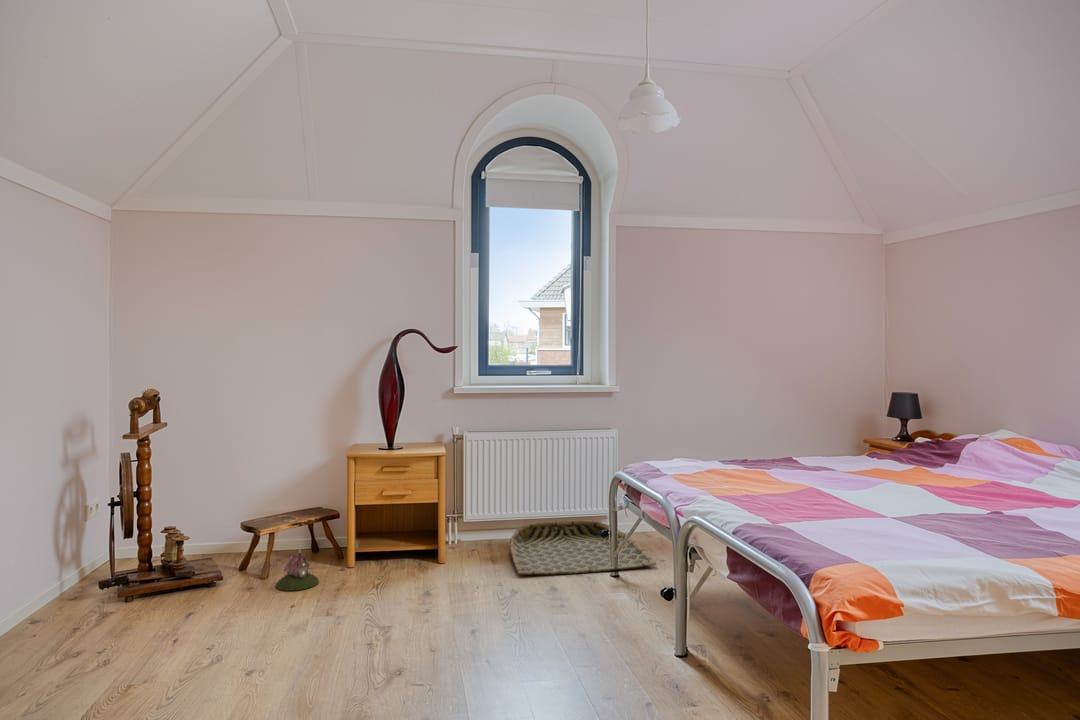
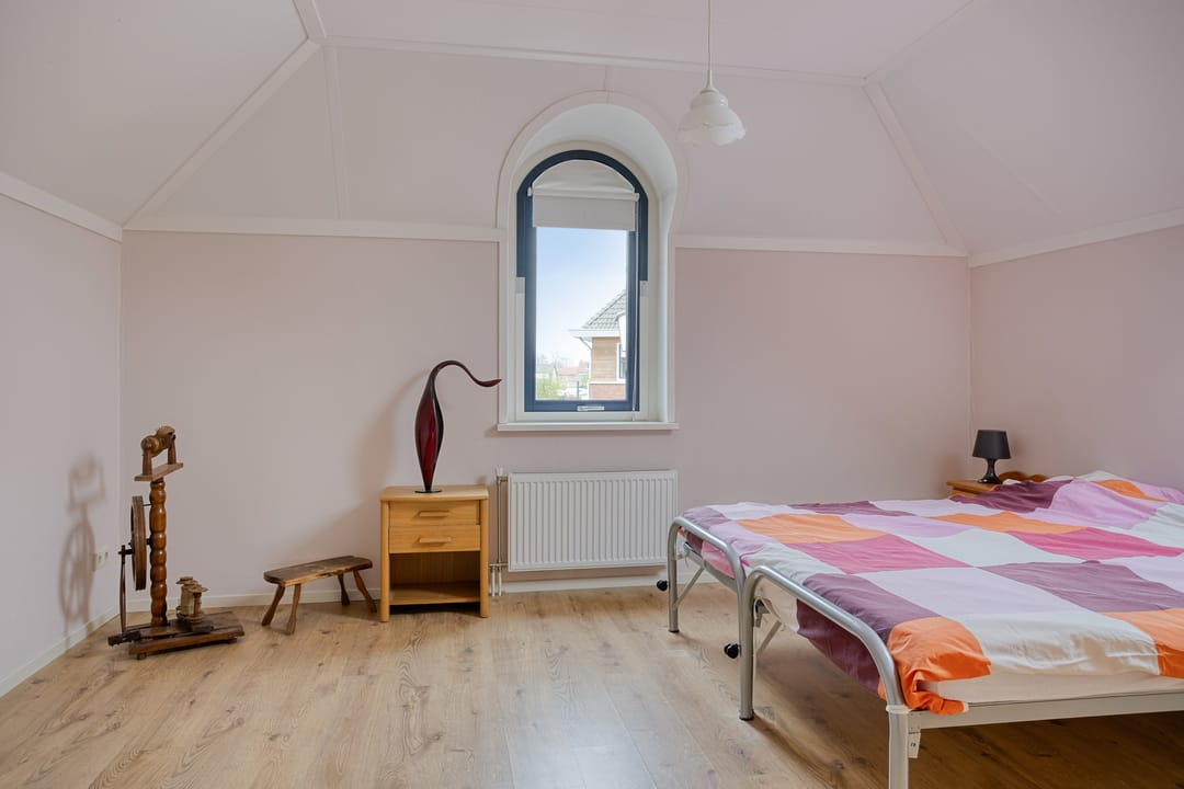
- toy house [275,546,320,592]
- woven basket [509,520,658,575]
